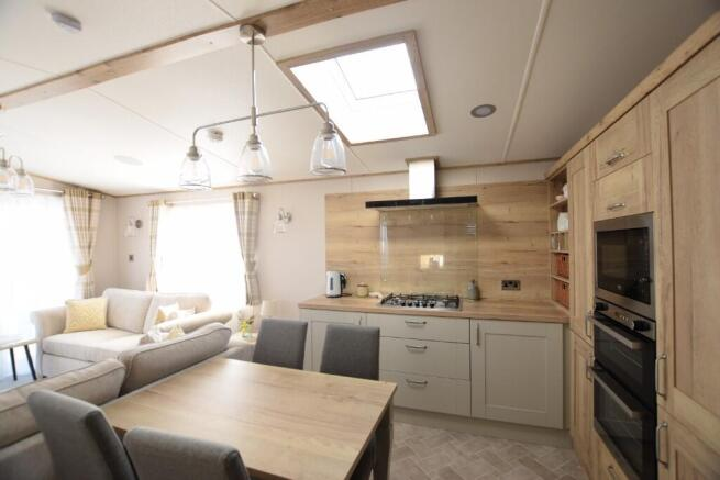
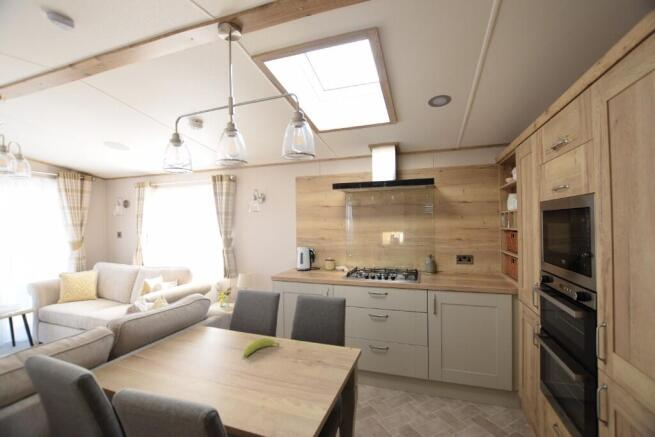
+ fruit [243,337,280,358]
